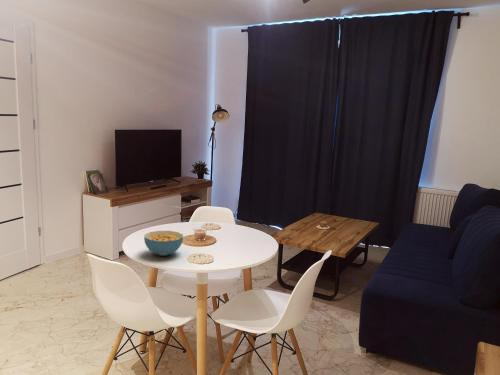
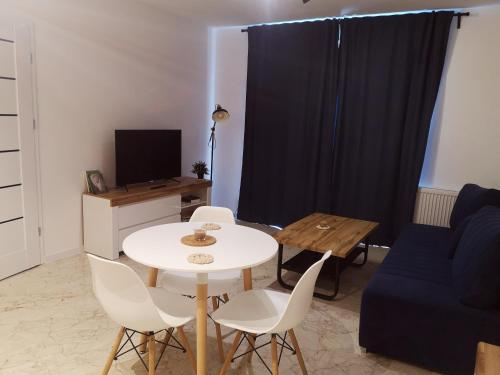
- cereal bowl [143,230,184,257]
